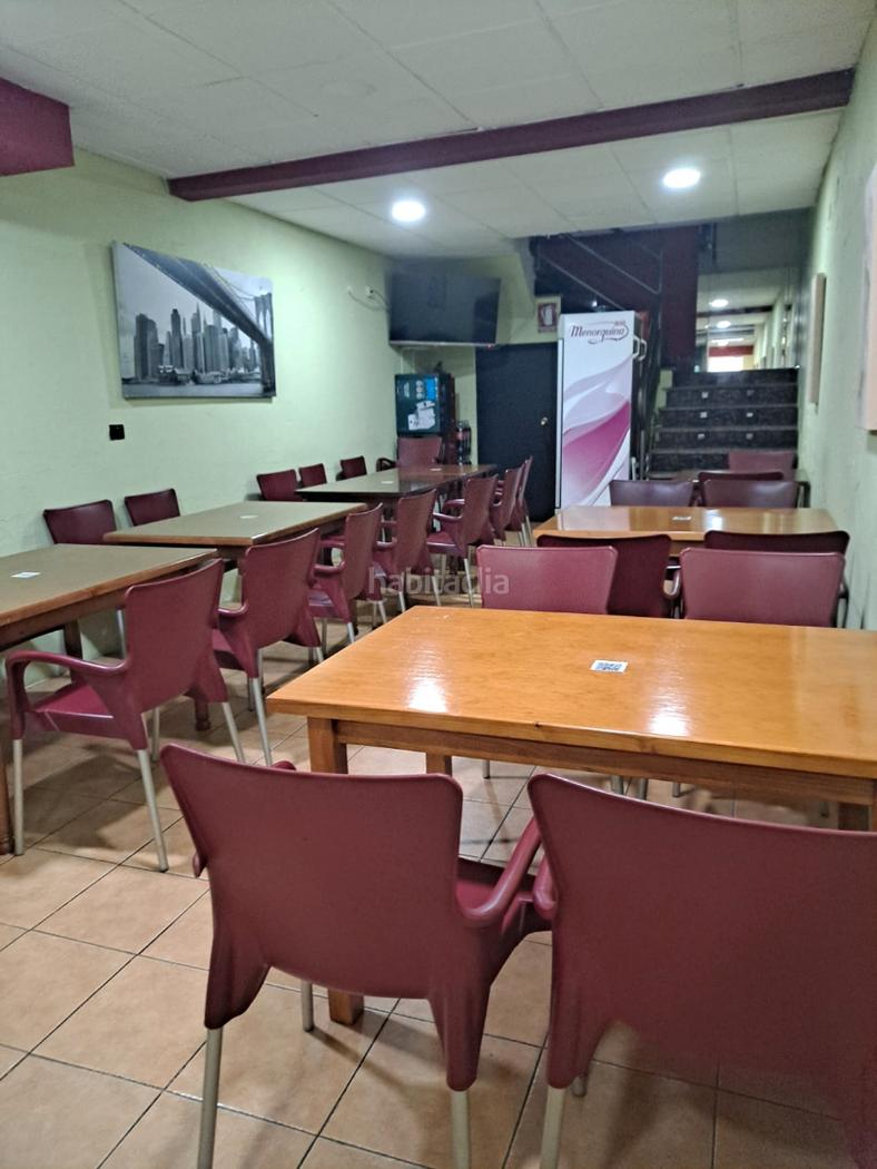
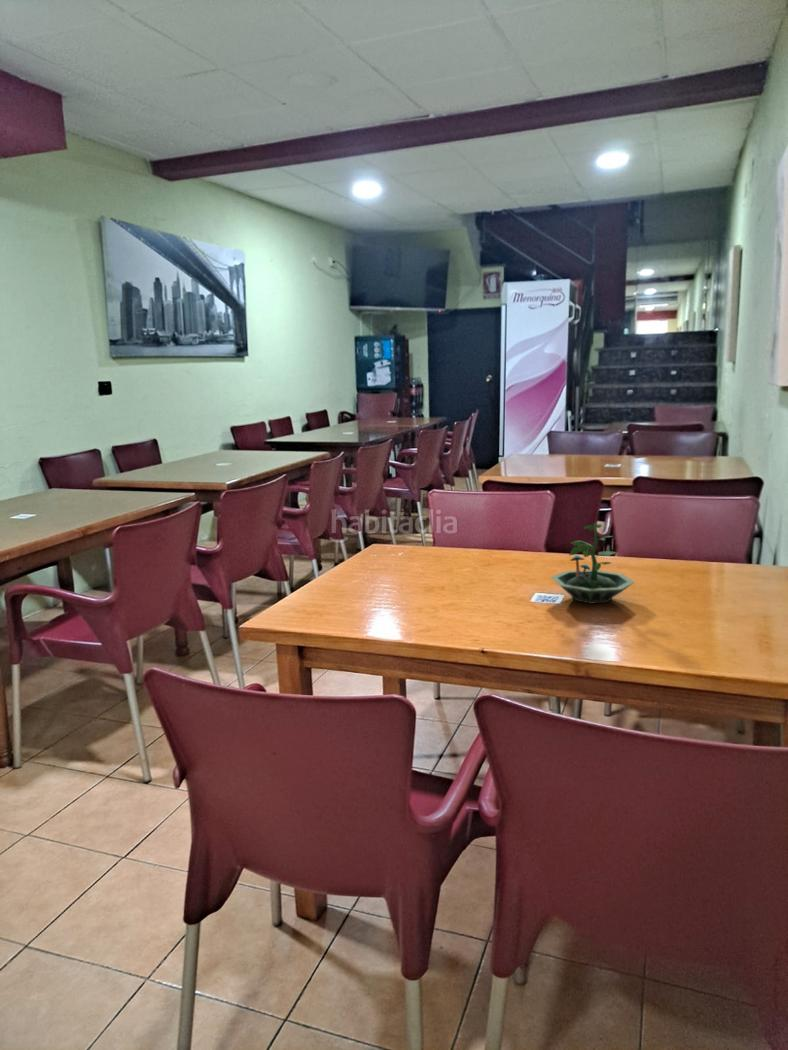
+ terrarium [550,522,636,605]
